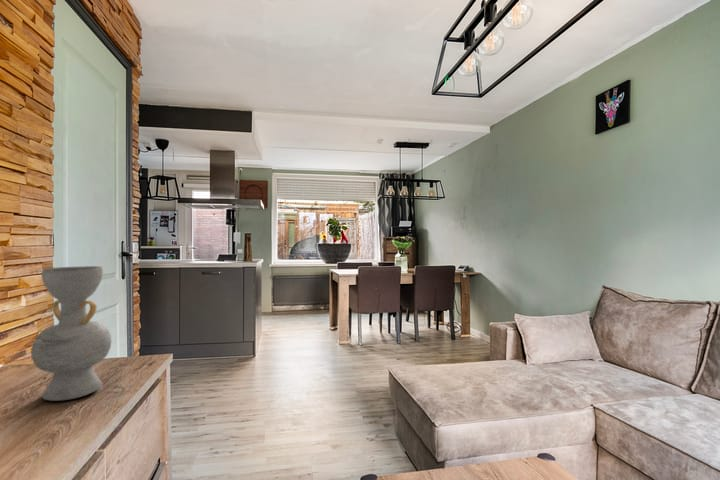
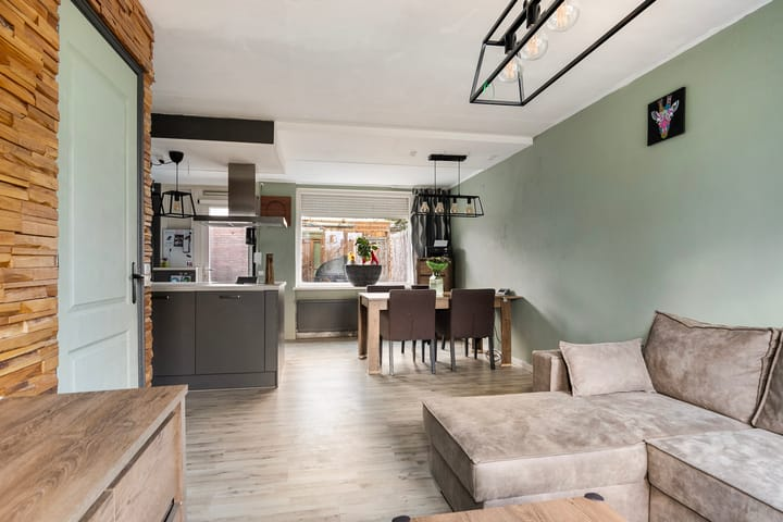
- decorative vase [30,265,112,402]
